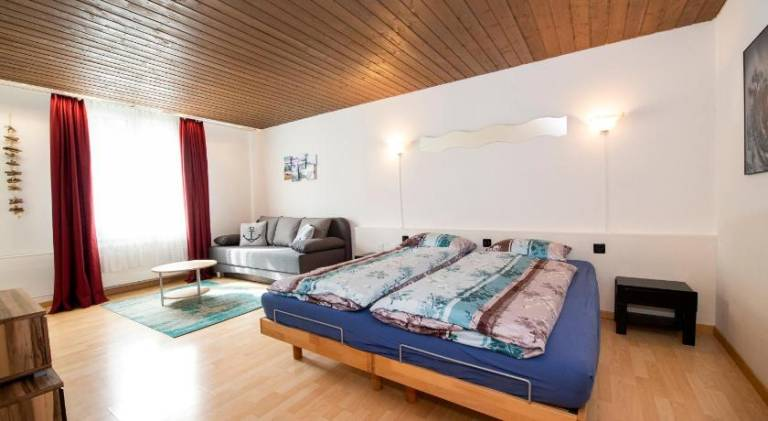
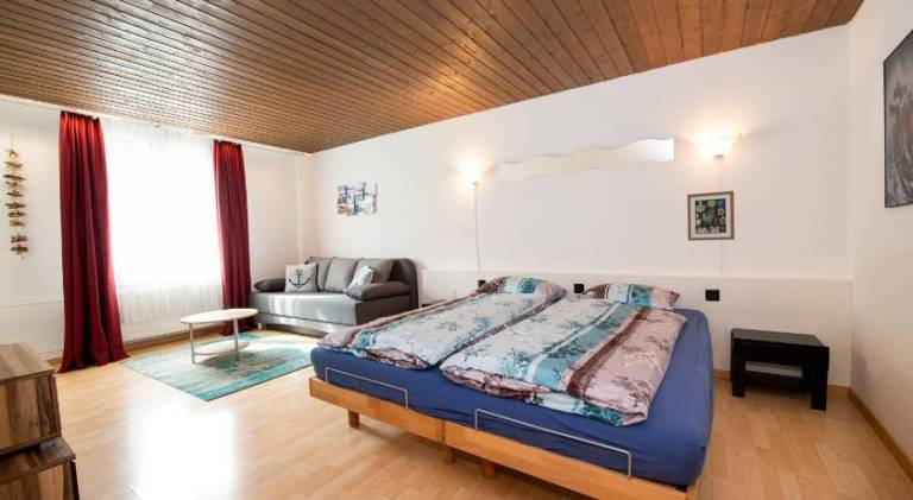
+ wall art [686,190,736,242]
